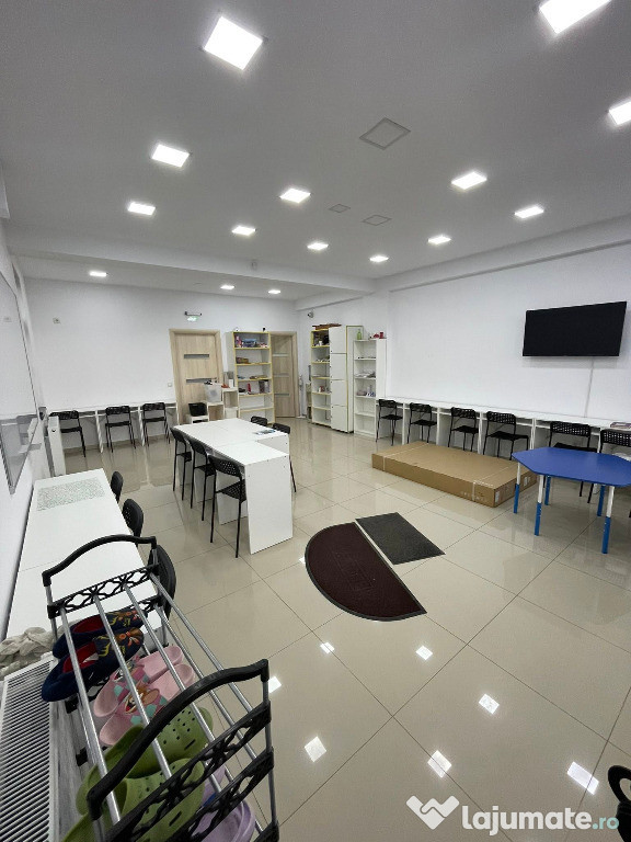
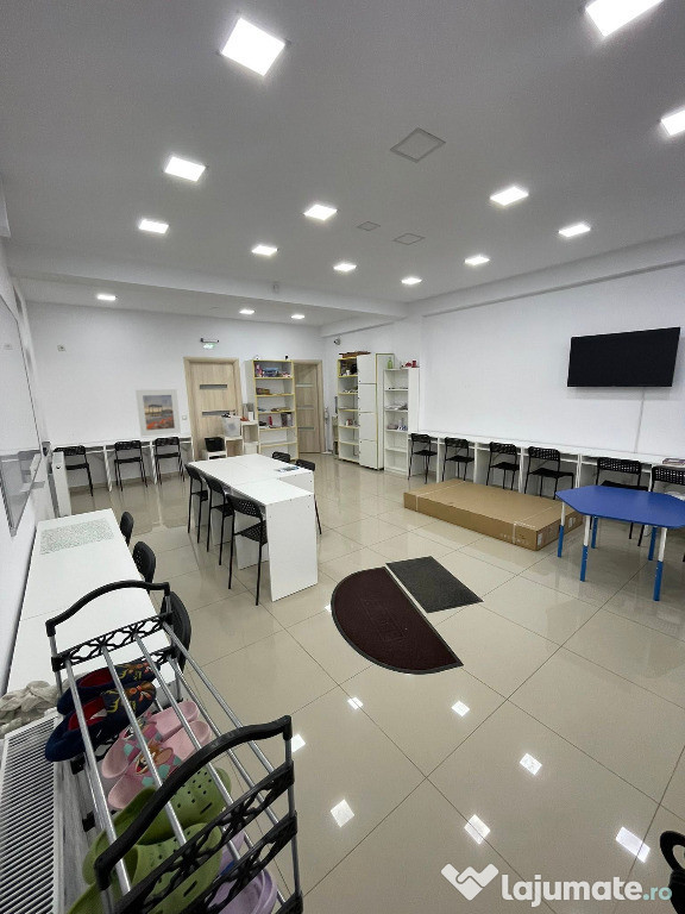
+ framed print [134,388,182,437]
